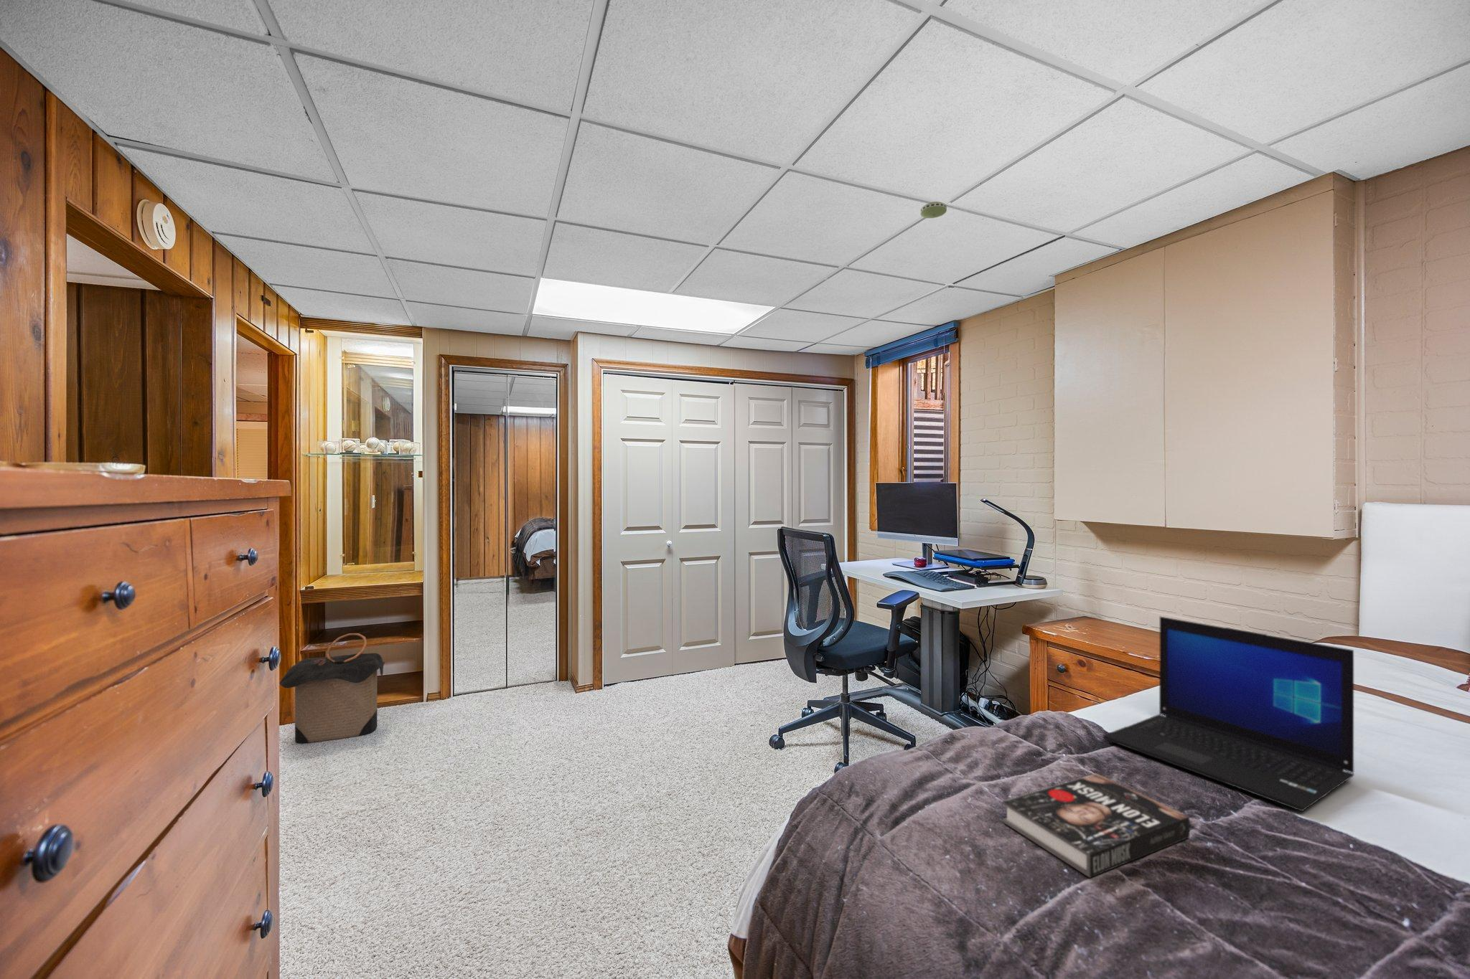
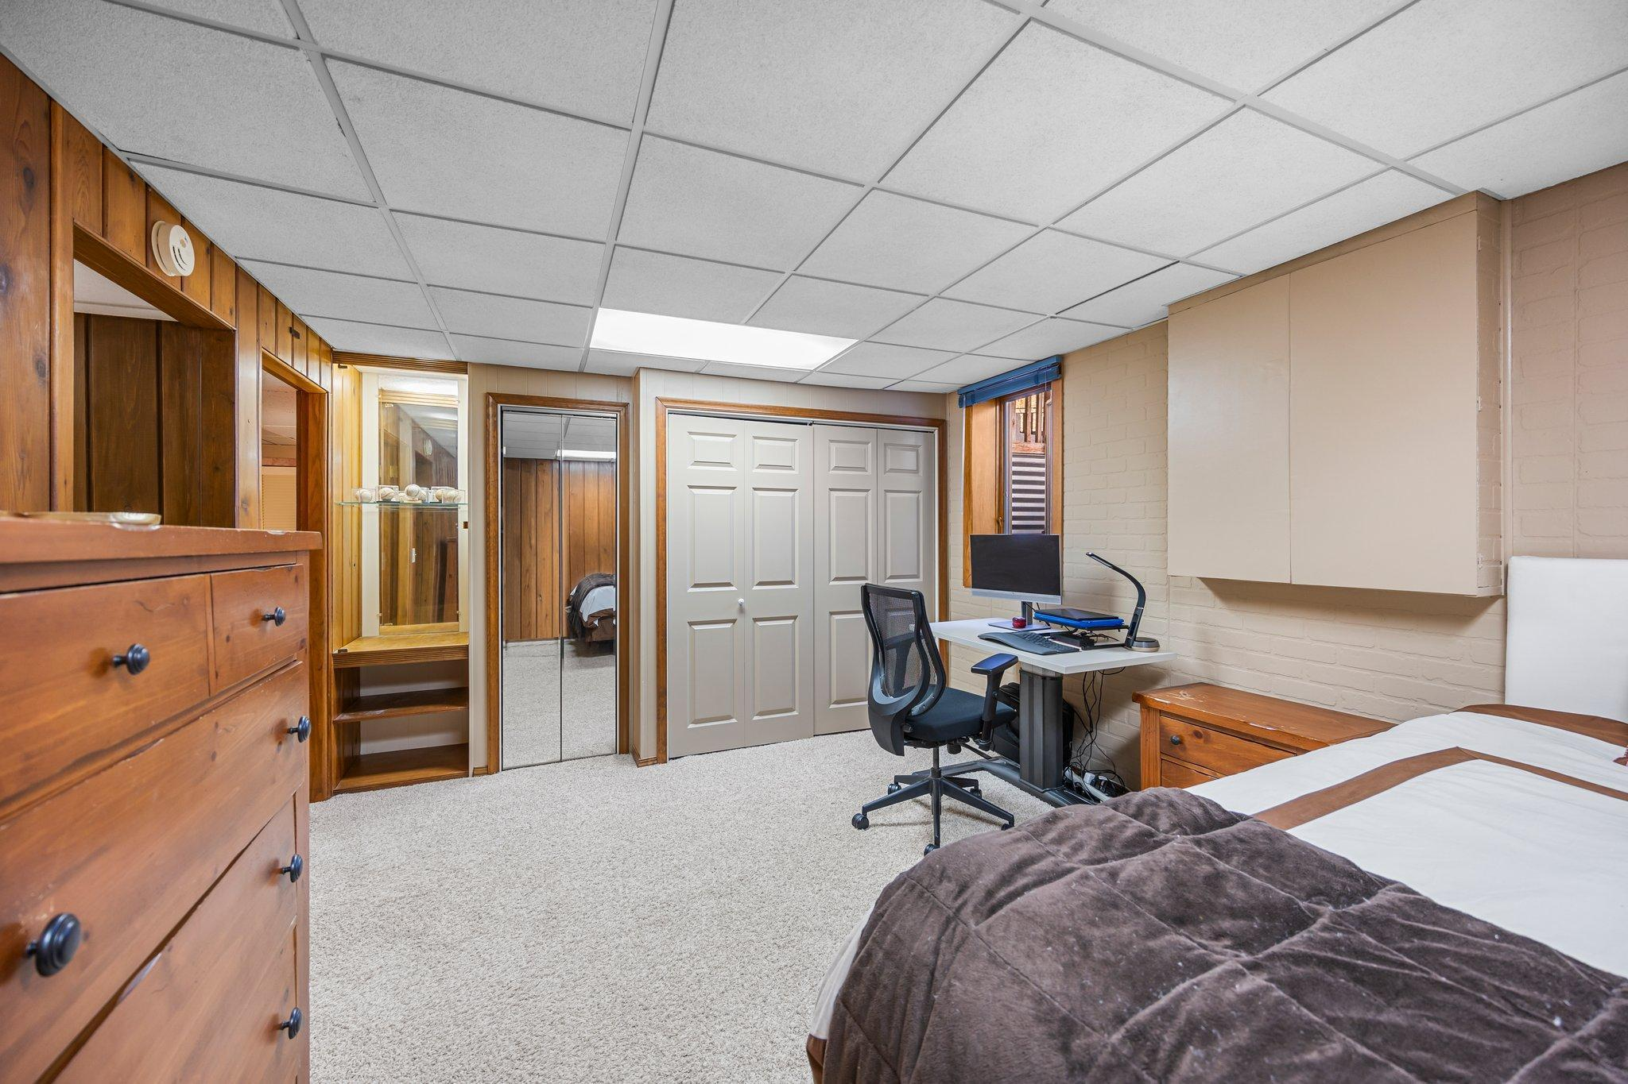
- laundry hamper [279,633,386,744]
- laptop [1102,616,1354,812]
- book [1001,772,1190,878]
- smoke detector [919,201,948,219]
